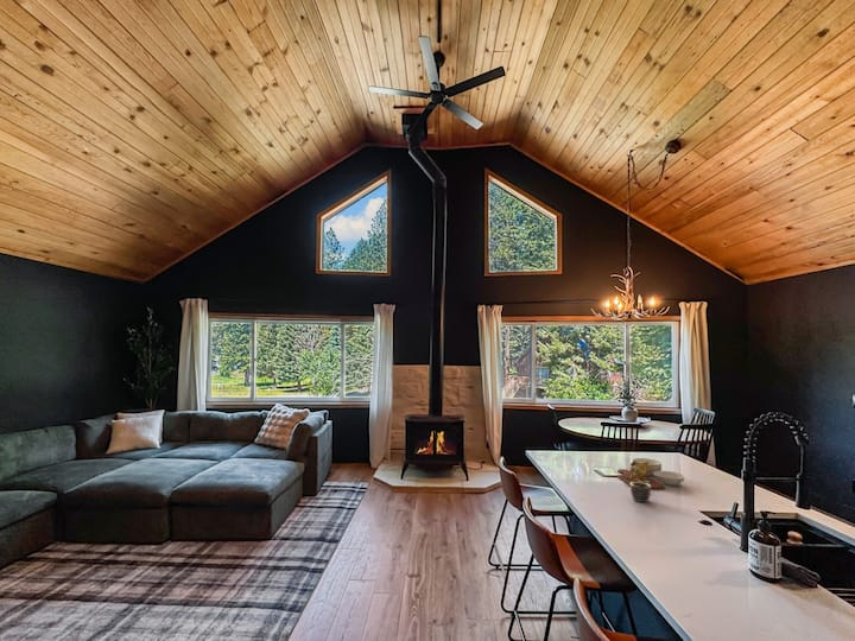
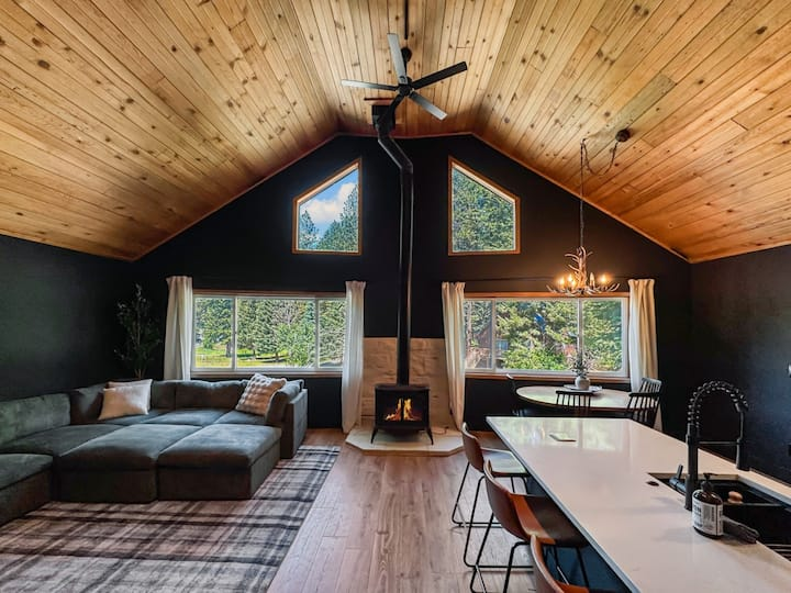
- mug [629,482,652,503]
- cutting board [616,457,686,490]
